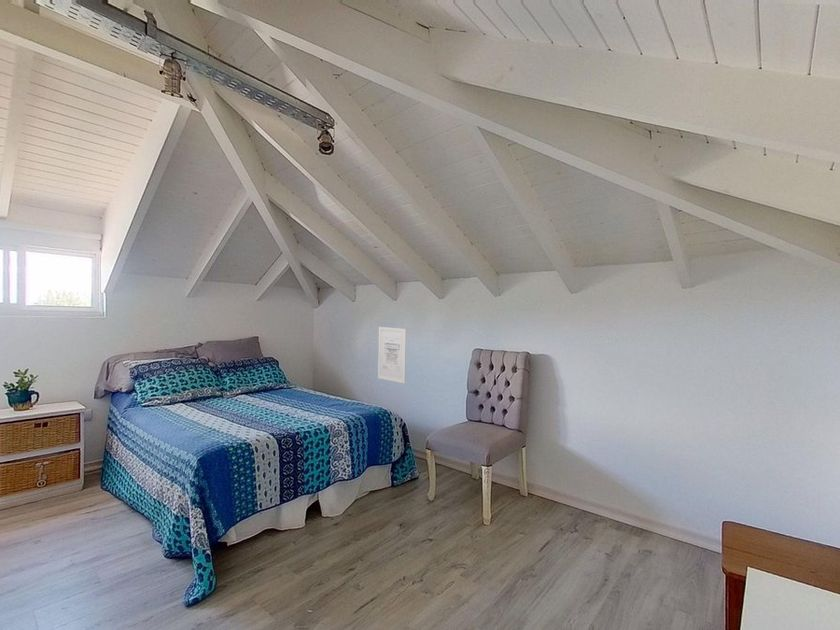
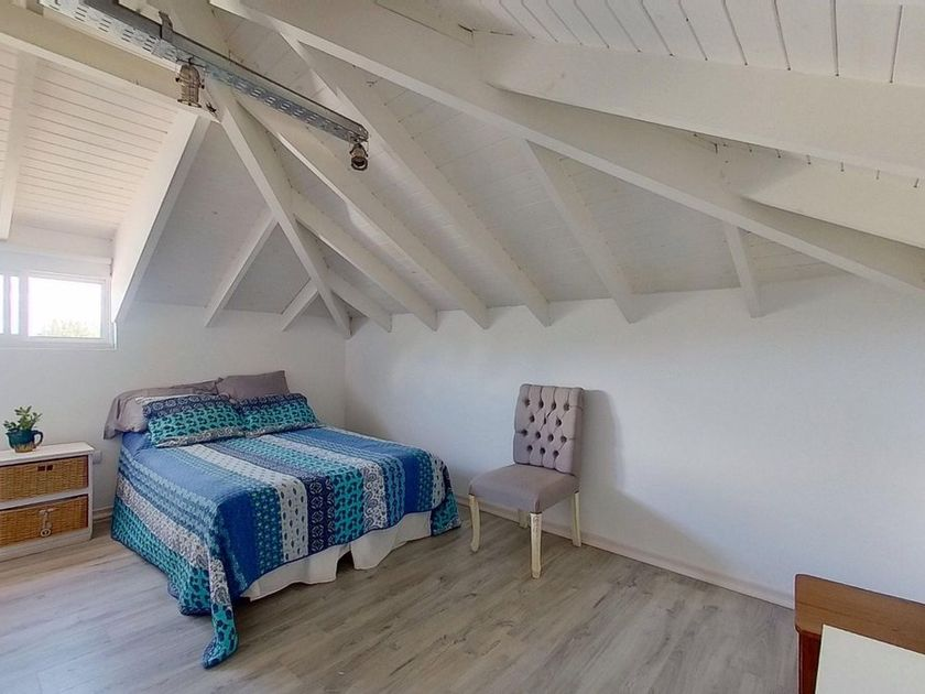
- wall art [377,326,407,385]
